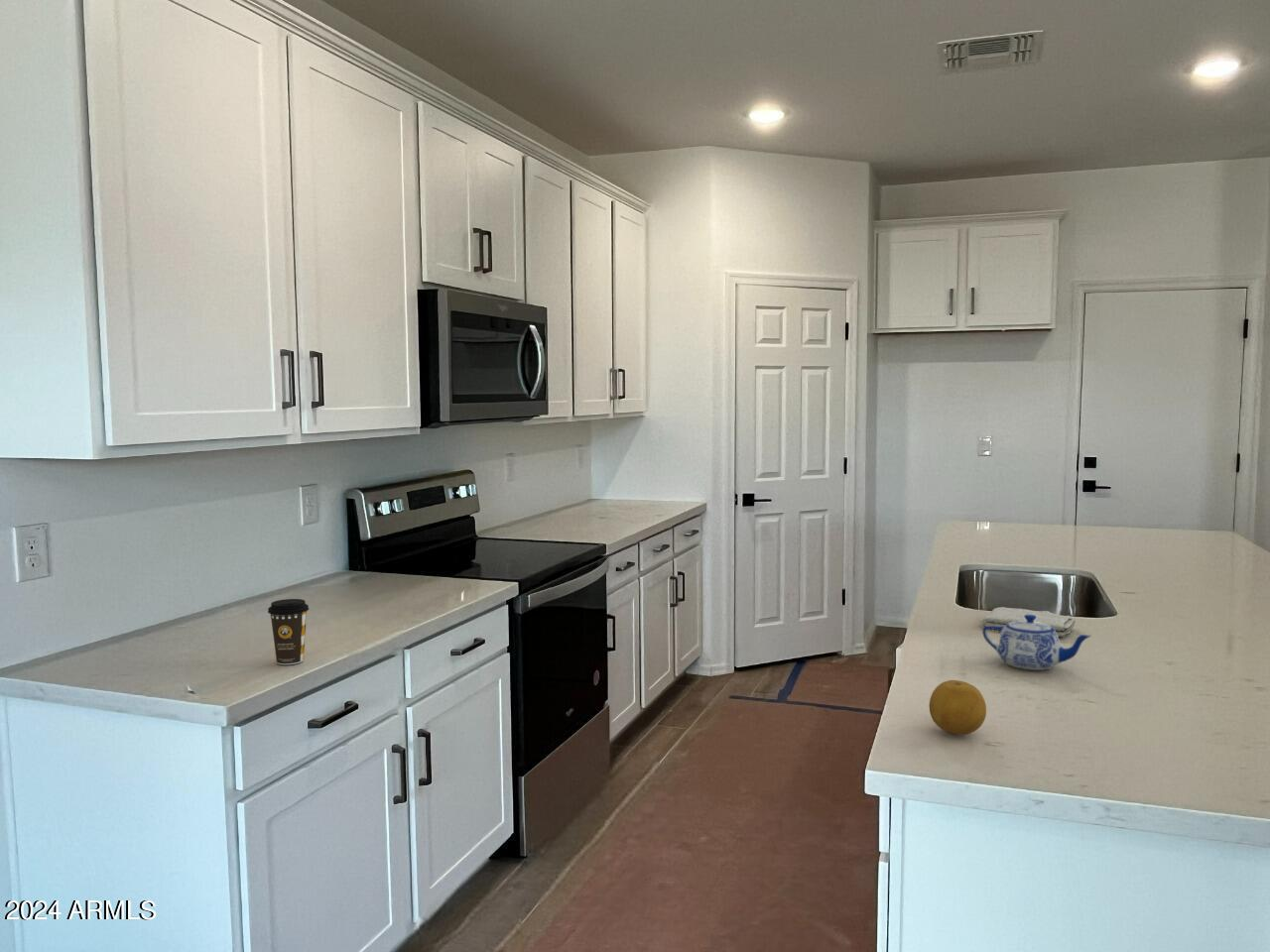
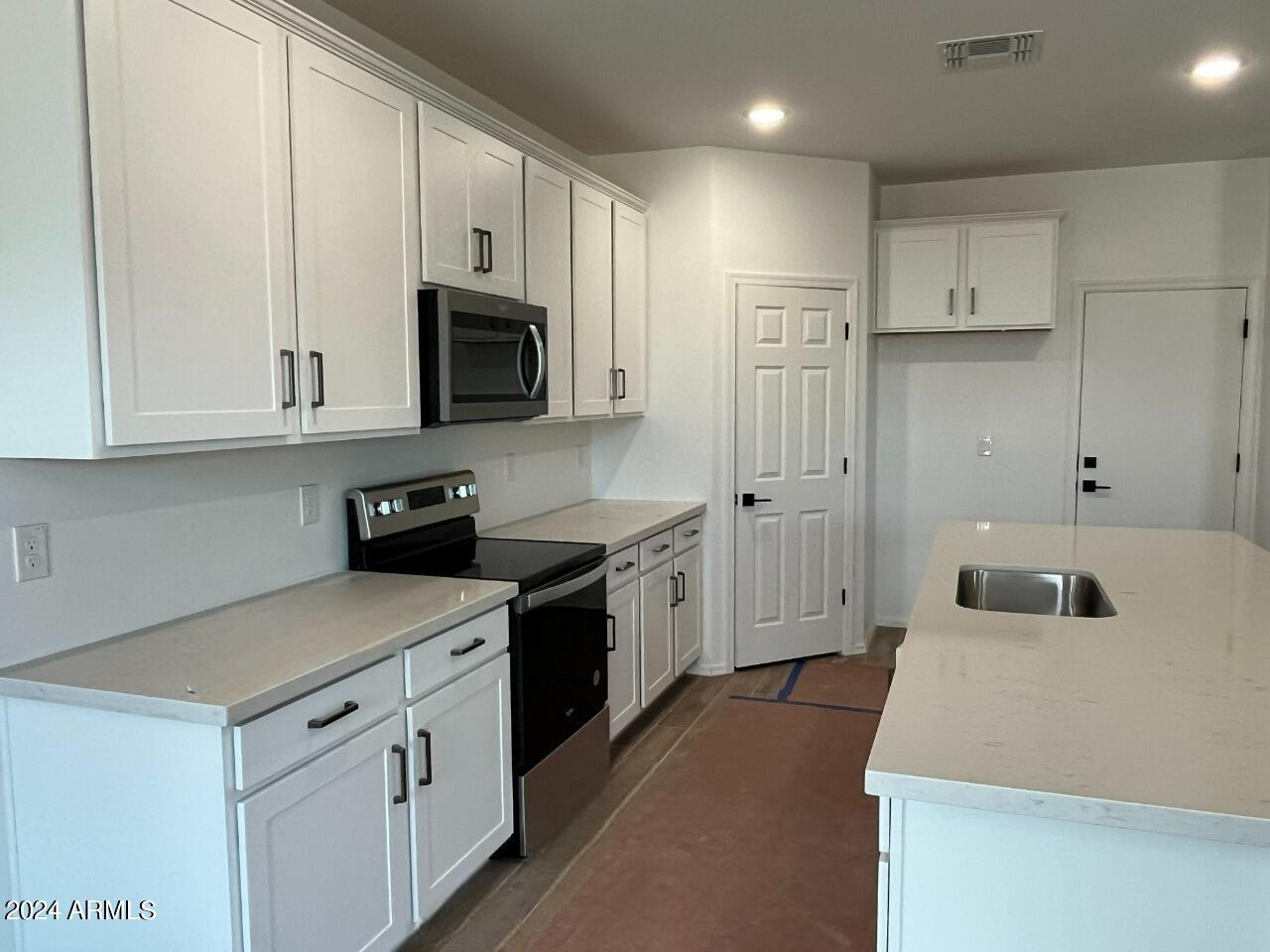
- fruit [928,679,987,736]
- teapot [981,615,1092,671]
- washcloth [981,606,1077,638]
- coffee cup [267,598,310,665]
